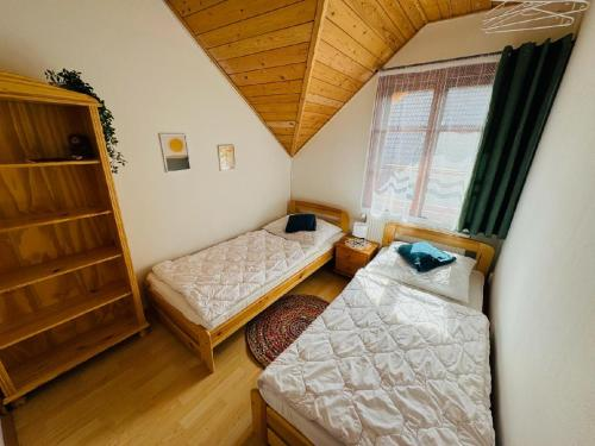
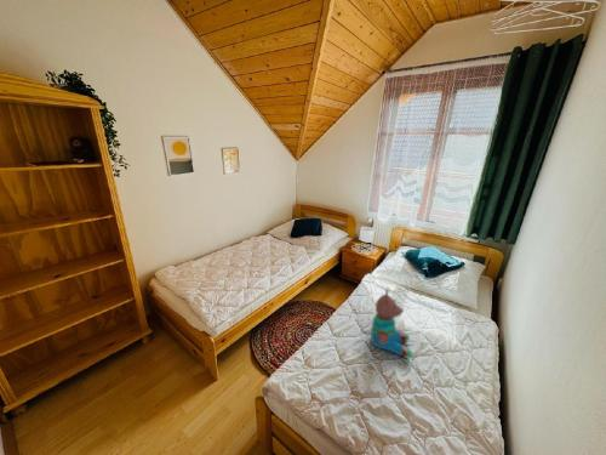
+ teddy bear [370,288,413,359]
